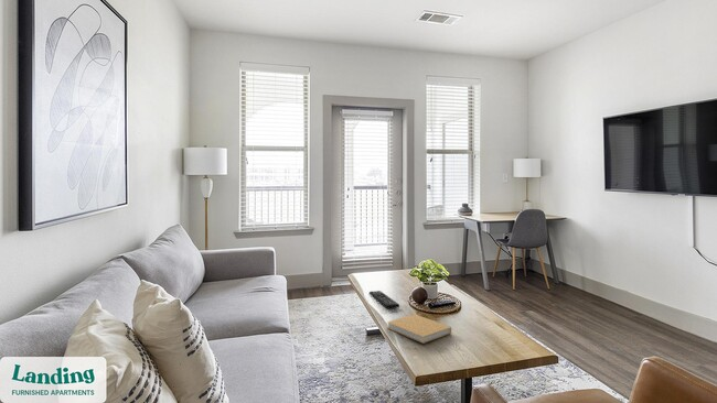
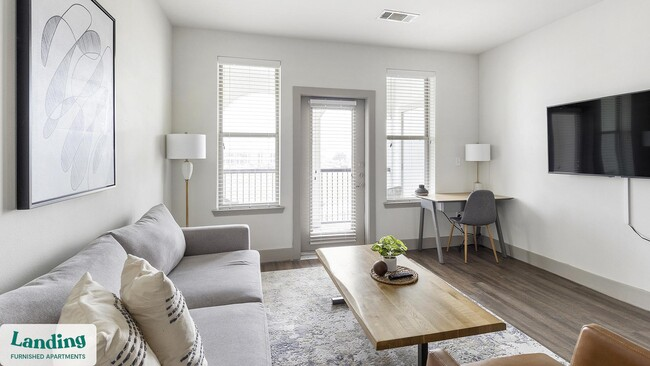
- book [386,314,452,345]
- remote control [368,290,400,309]
